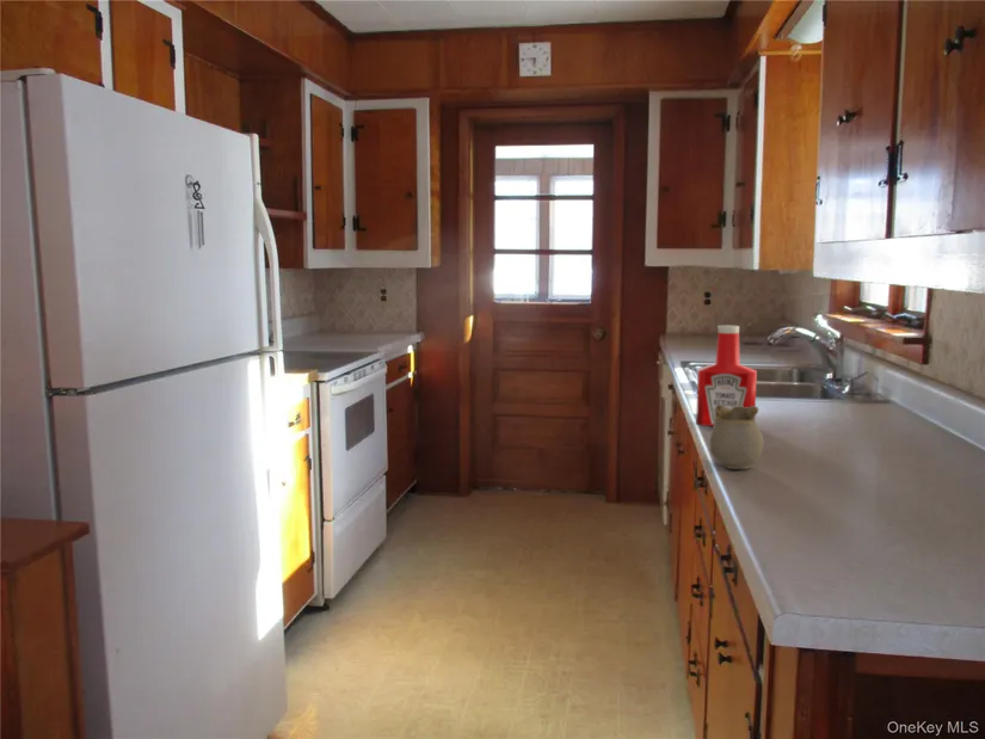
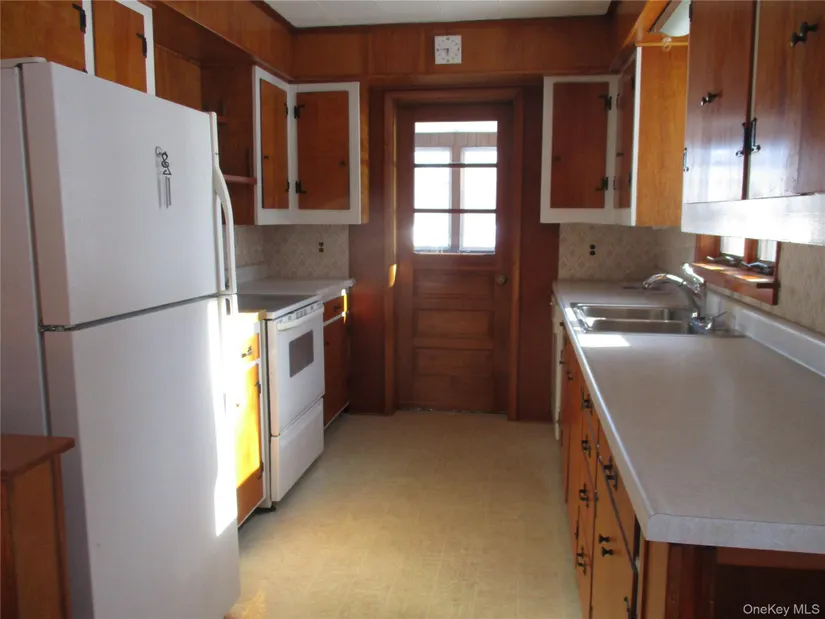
- soap bottle [695,325,758,427]
- mug [709,405,764,470]
